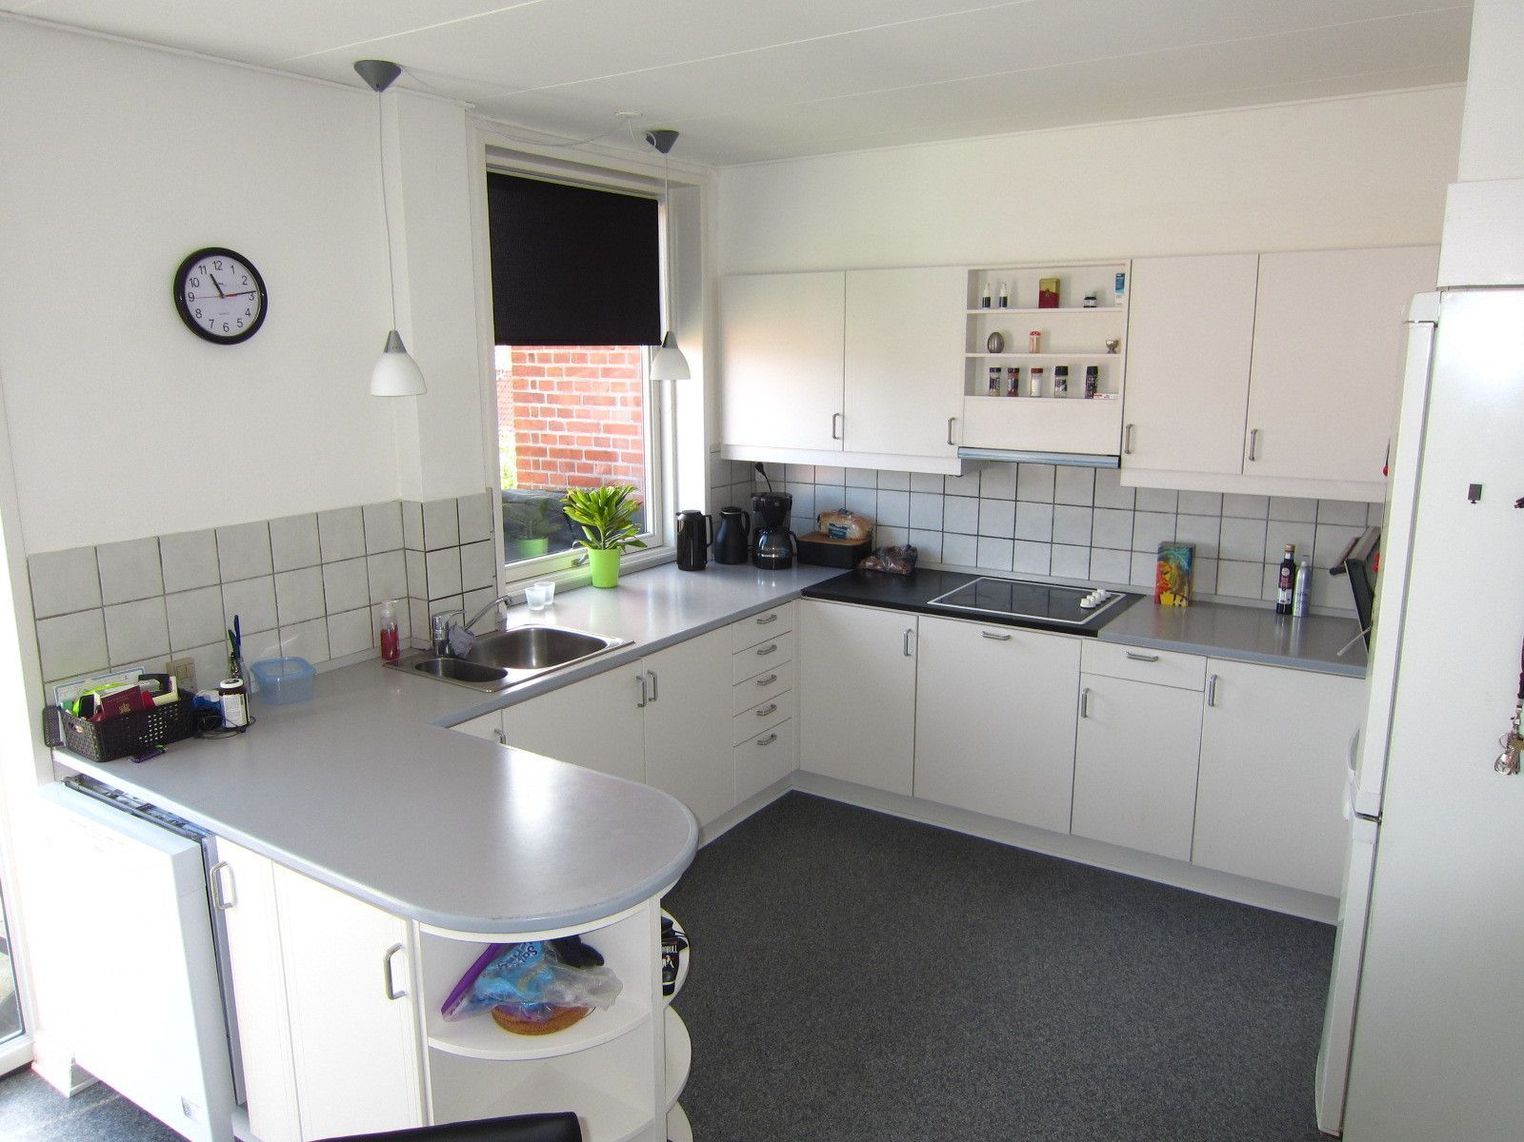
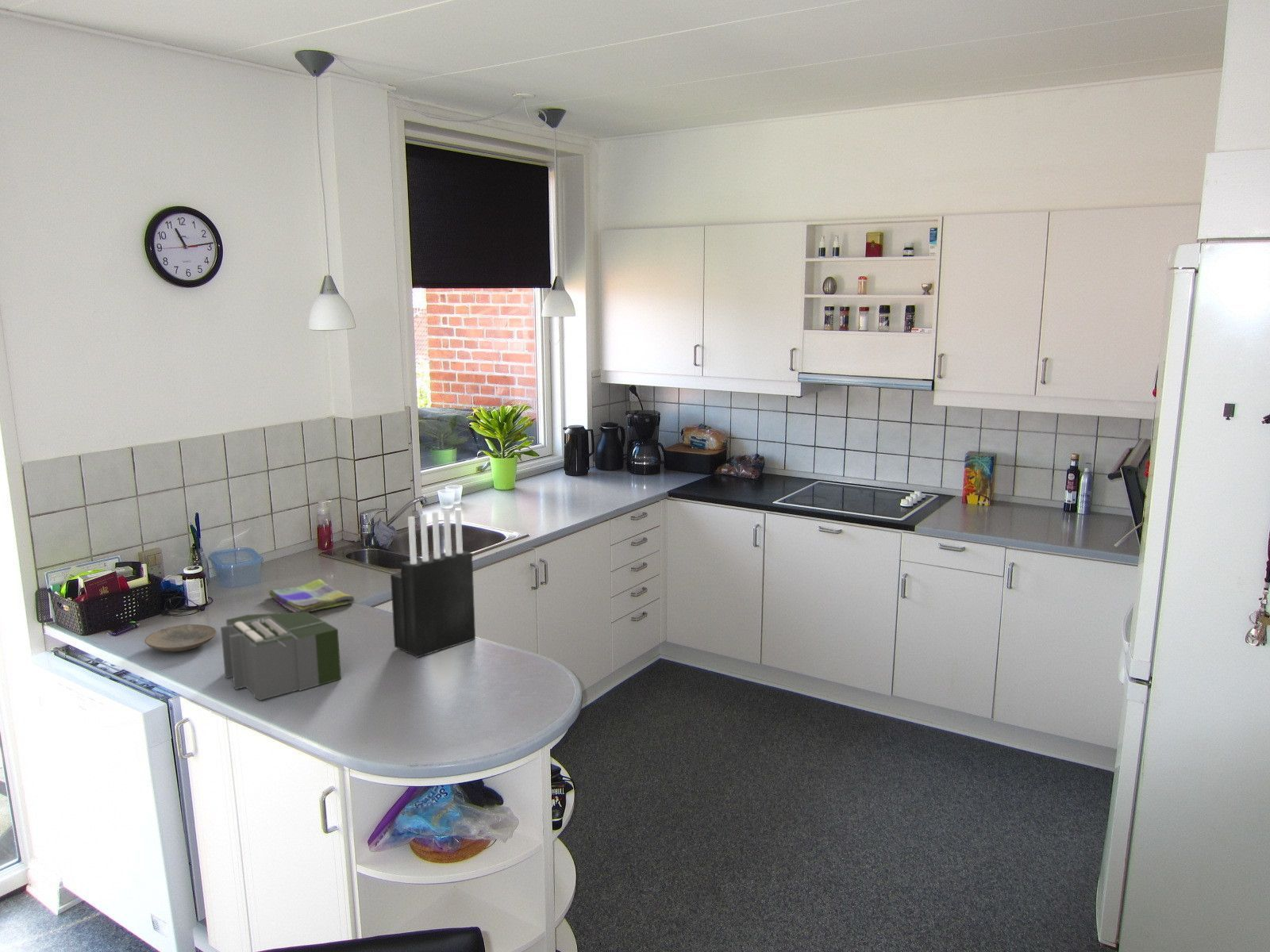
+ knife block [390,507,476,658]
+ toaster [220,612,342,701]
+ dish towel [268,578,355,612]
+ plate [144,624,217,652]
